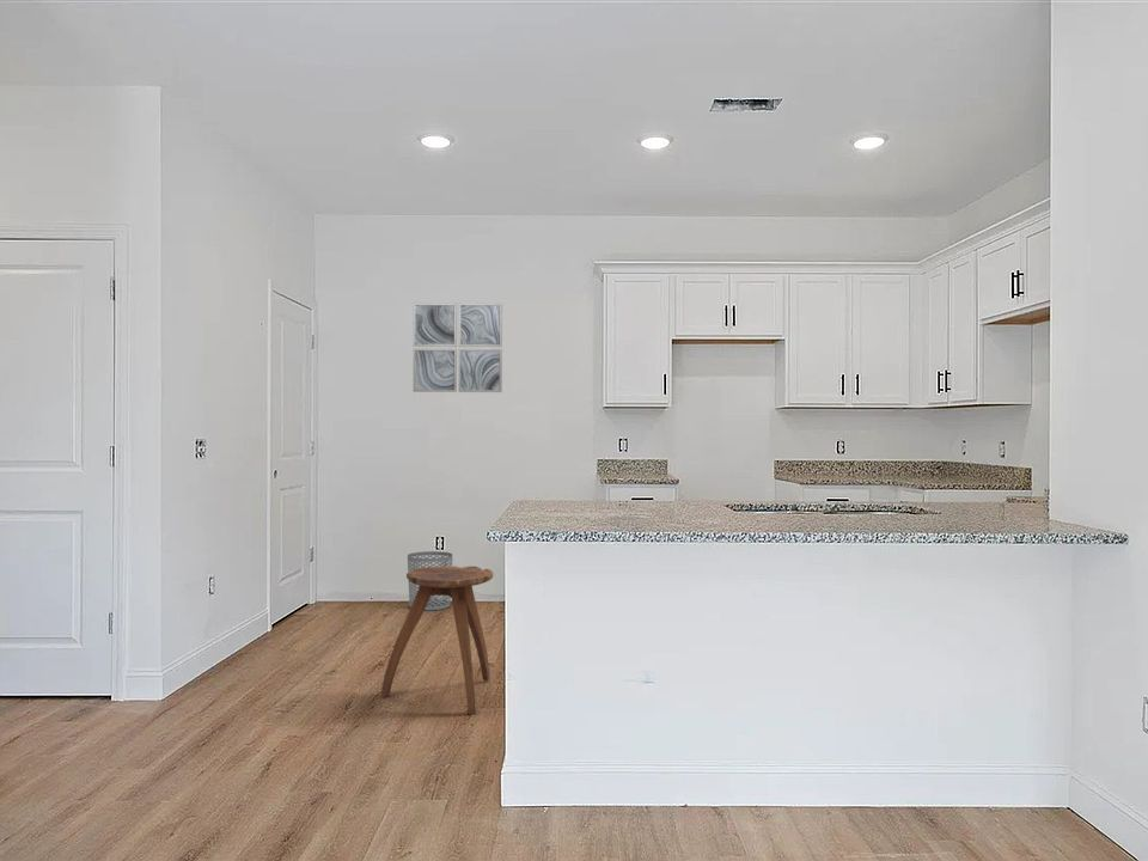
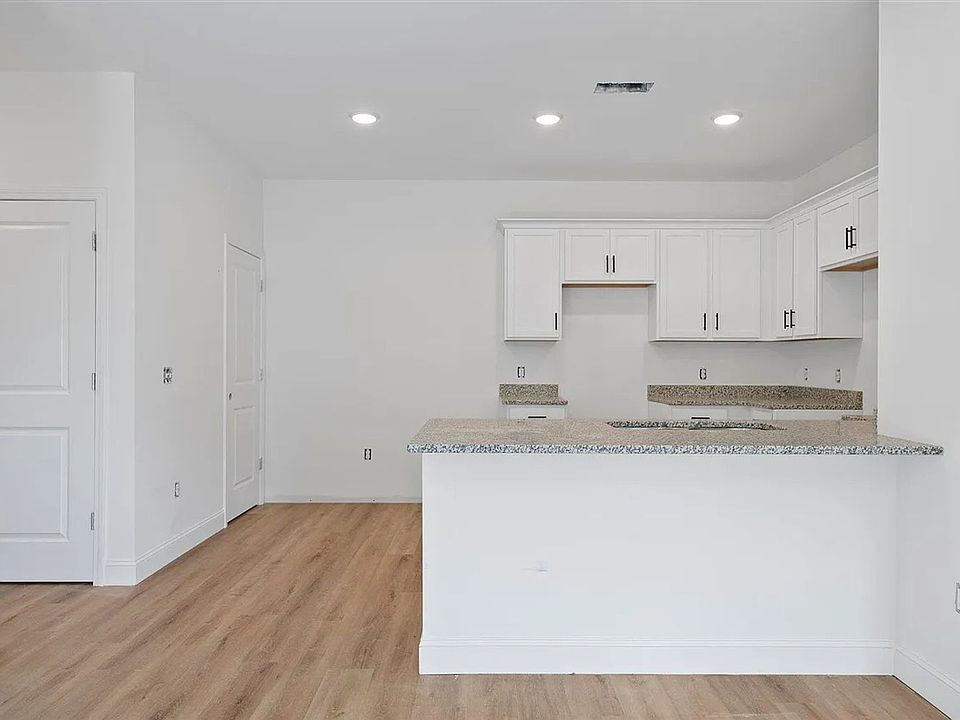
- waste bin [407,550,453,611]
- stool [380,566,494,716]
- wall art [413,303,503,393]
